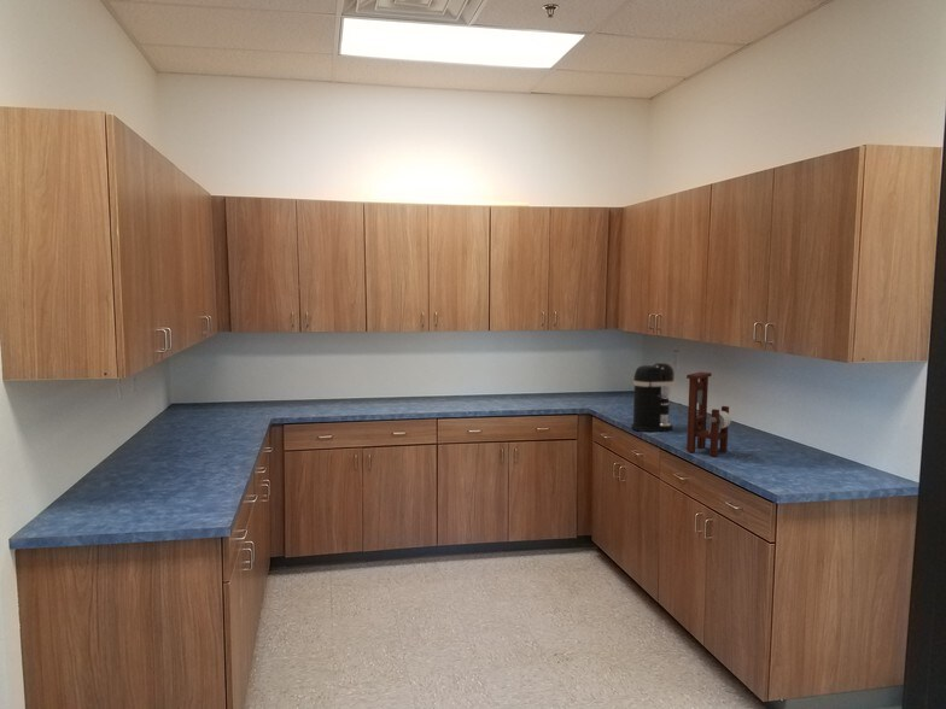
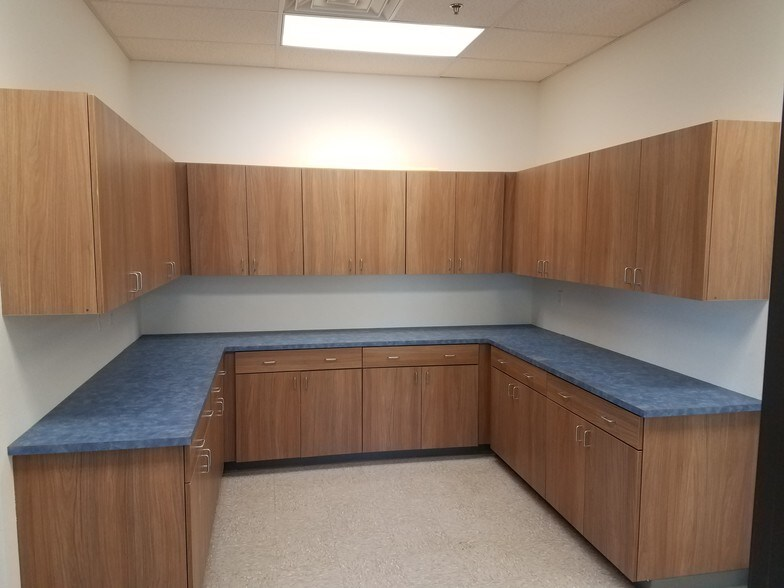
- coffee maker [630,362,676,433]
- paper towel holder [685,371,732,458]
